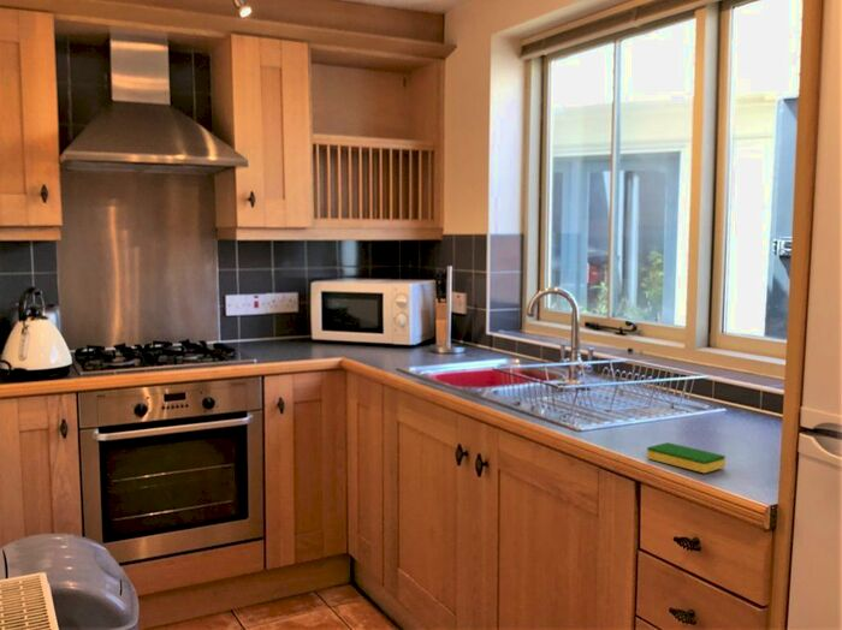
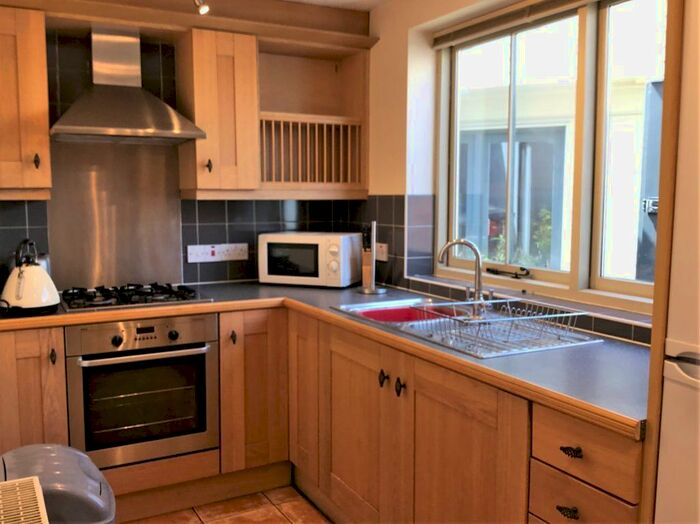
- dish sponge [646,441,727,474]
